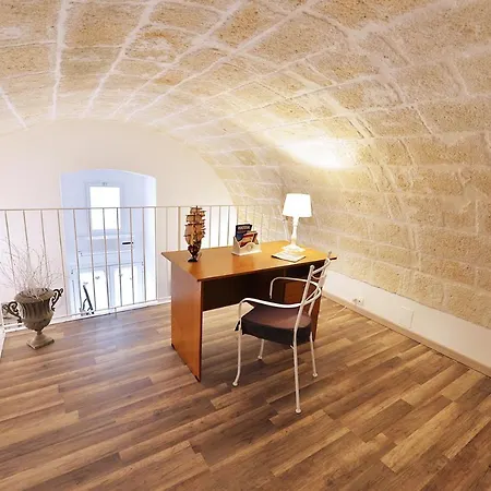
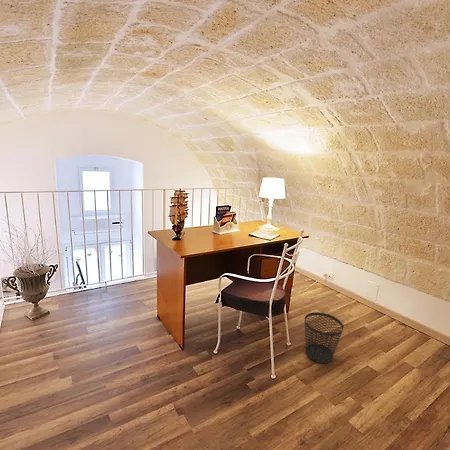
+ wastebasket [304,311,345,364]
